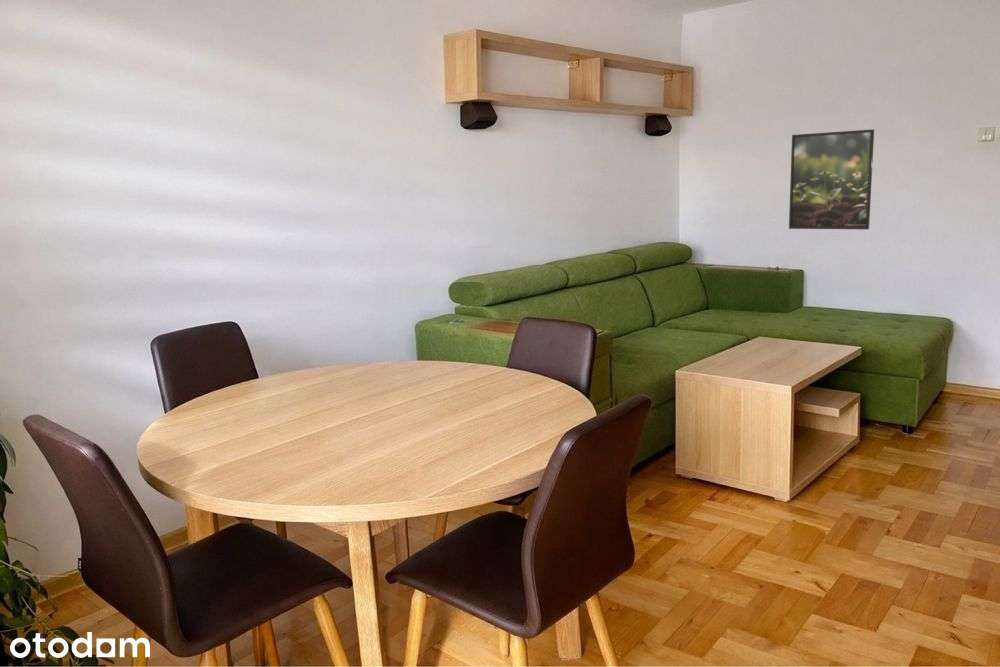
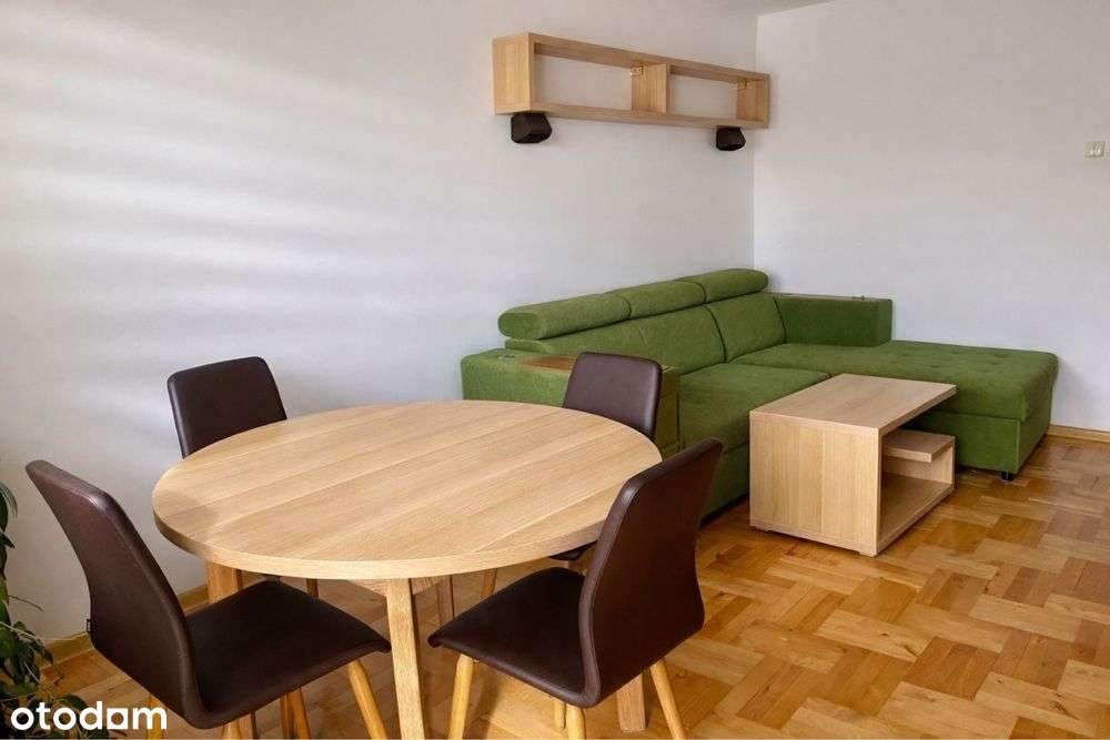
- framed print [788,128,875,230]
